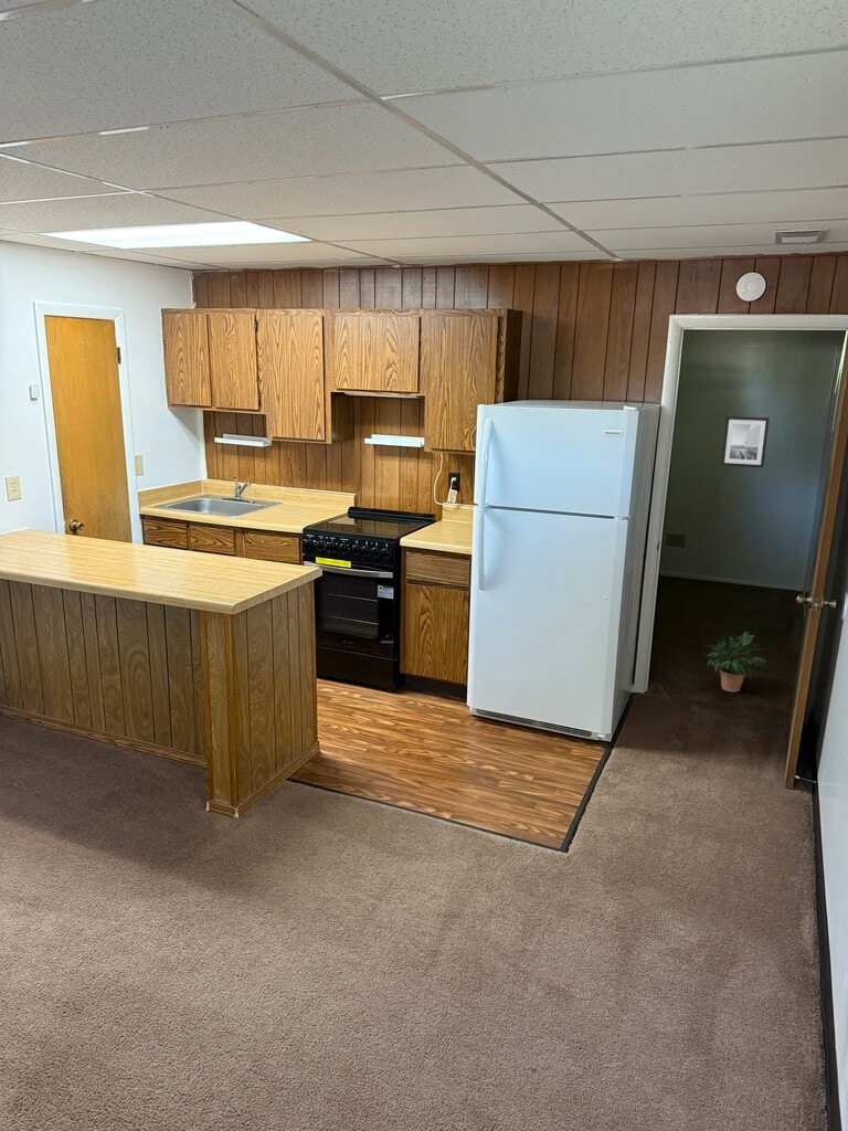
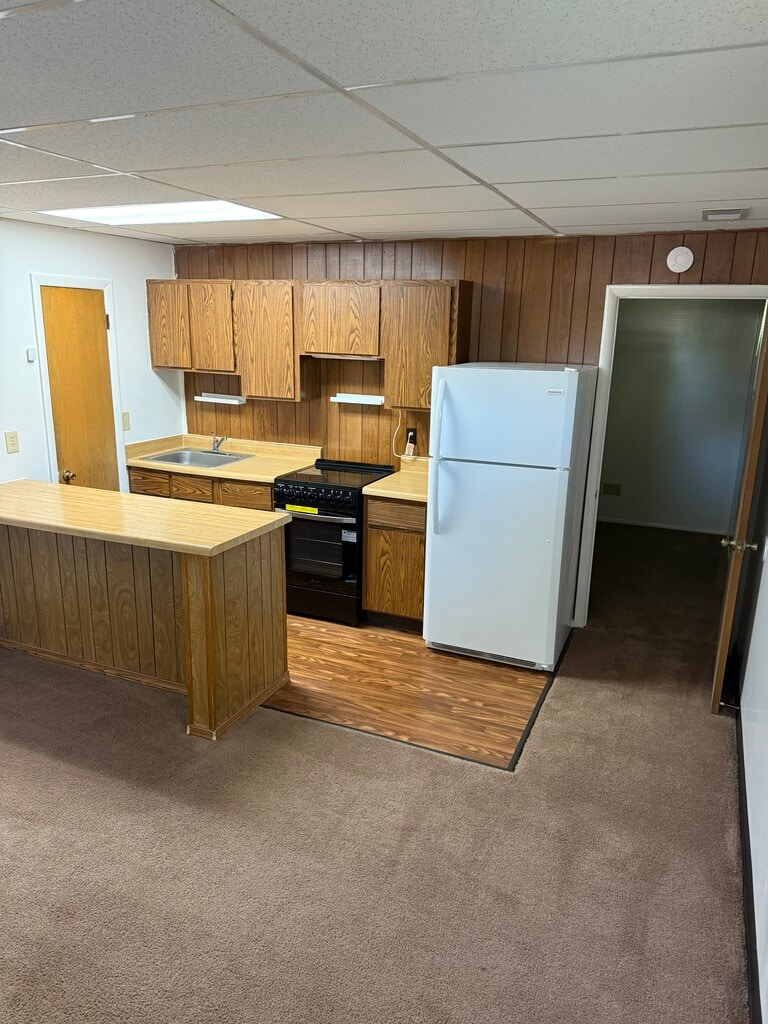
- wall art [720,415,771,469]
- potted plant [703,631,767,693]
